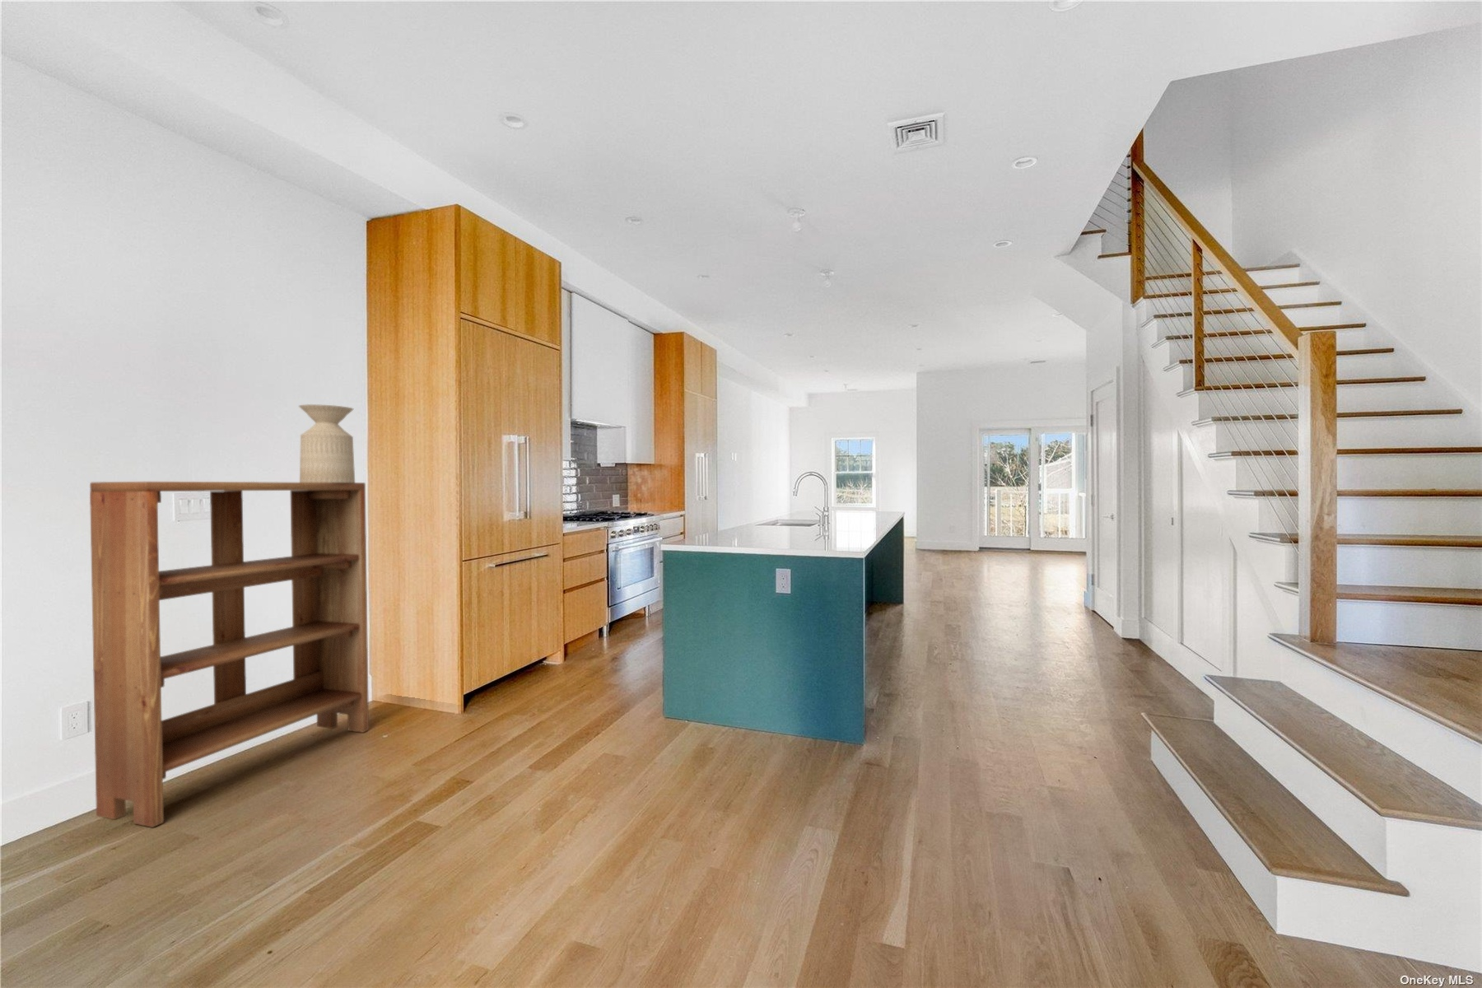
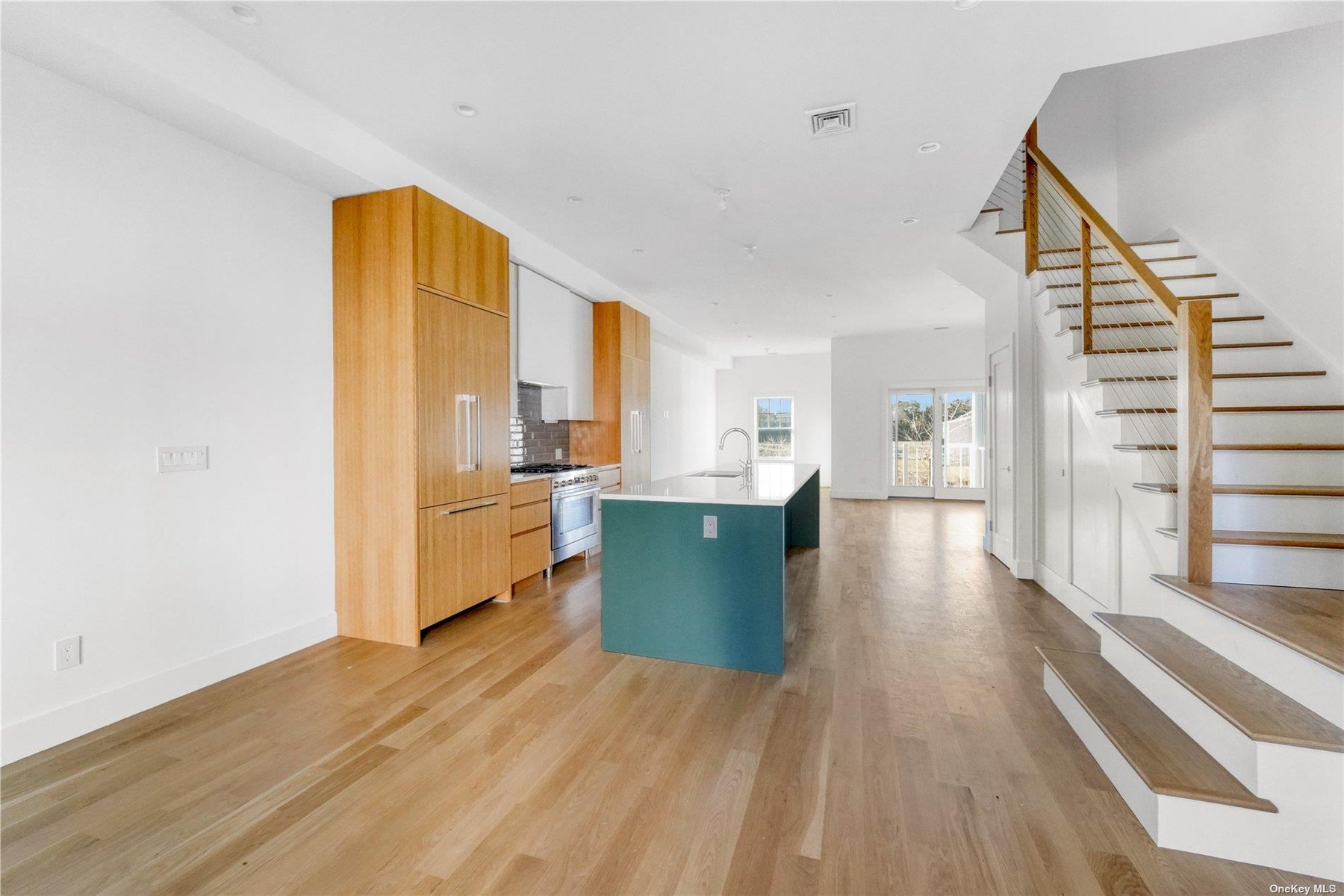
- side table [298,404,356,483]
- bookshelf [89,481,369,828]
